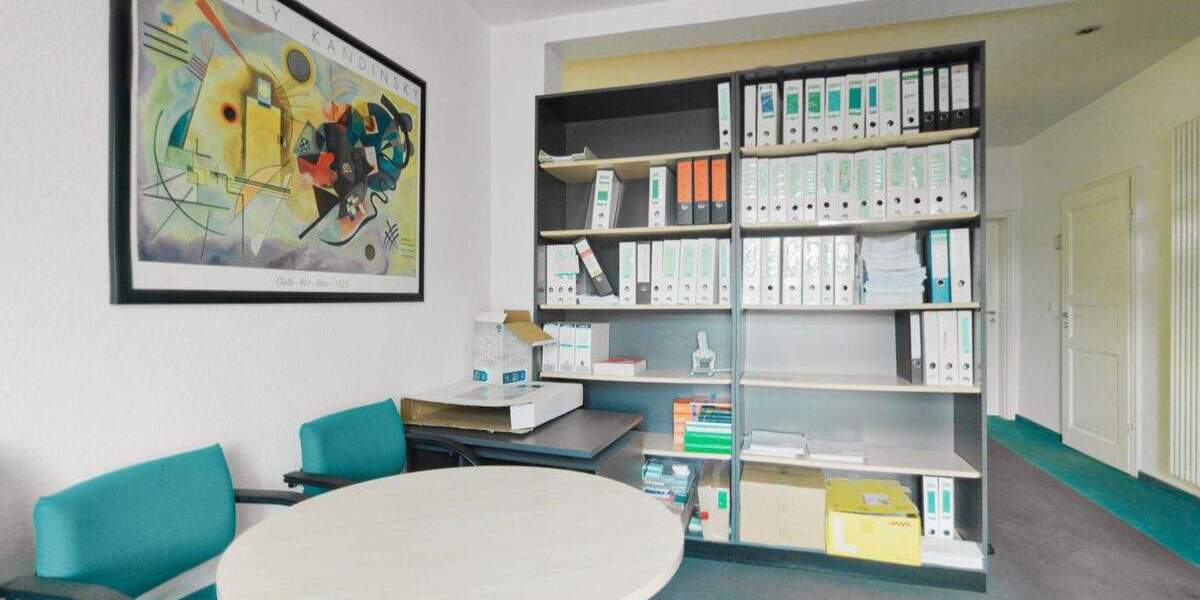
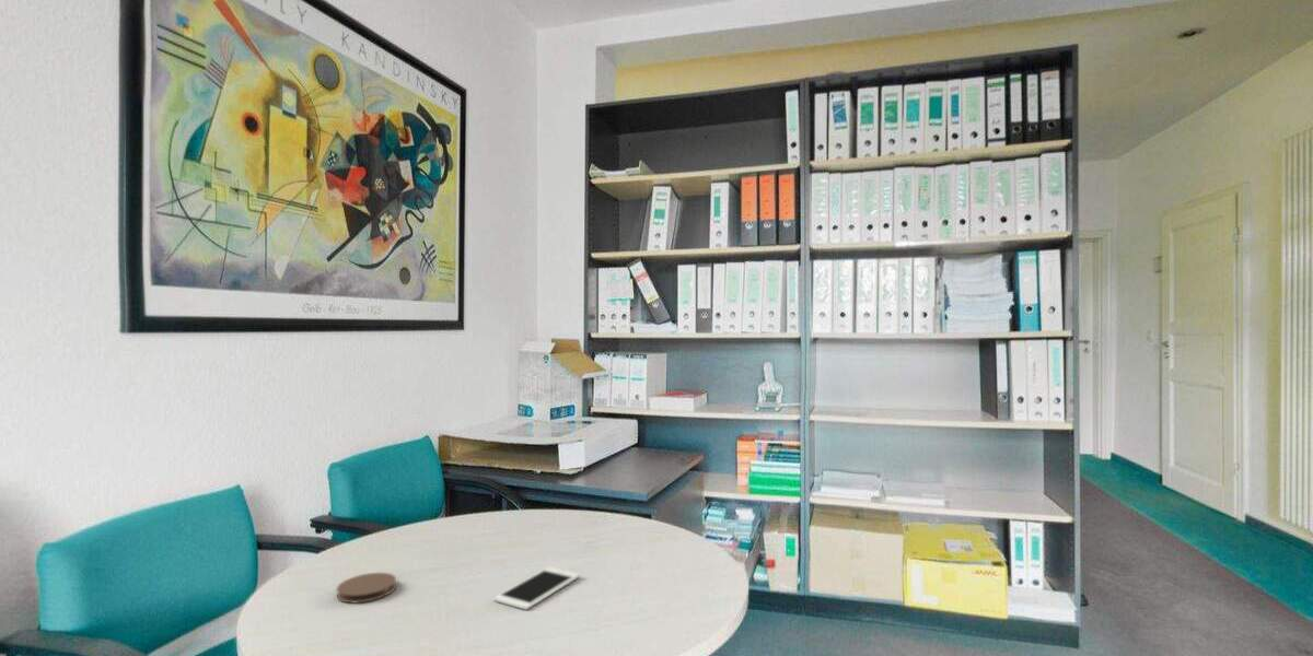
+ cell phone [493,566,581,611]
+ coaster [336,572,397,604]
